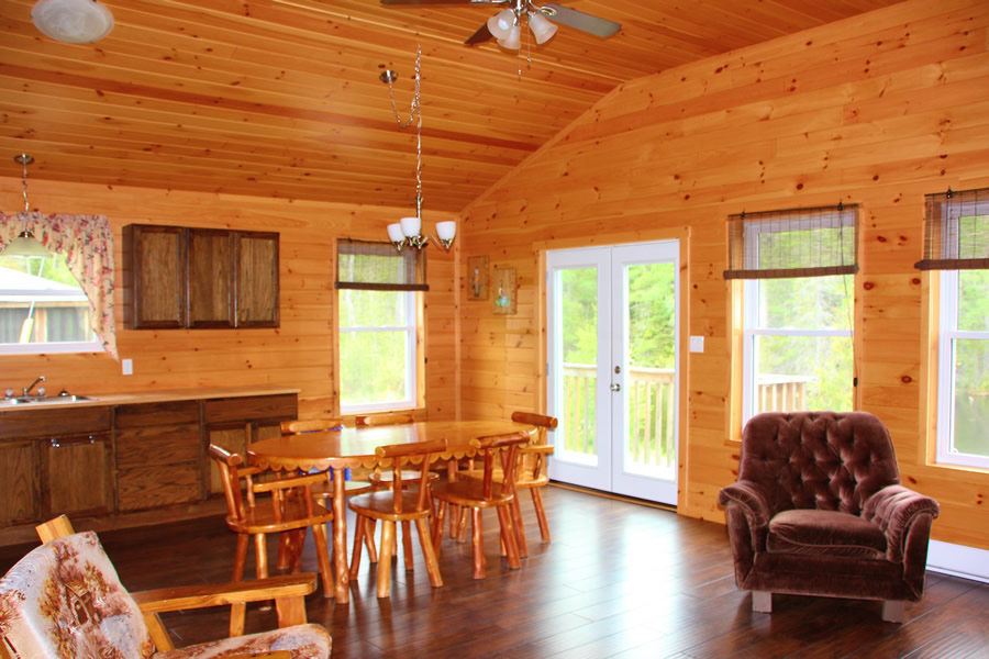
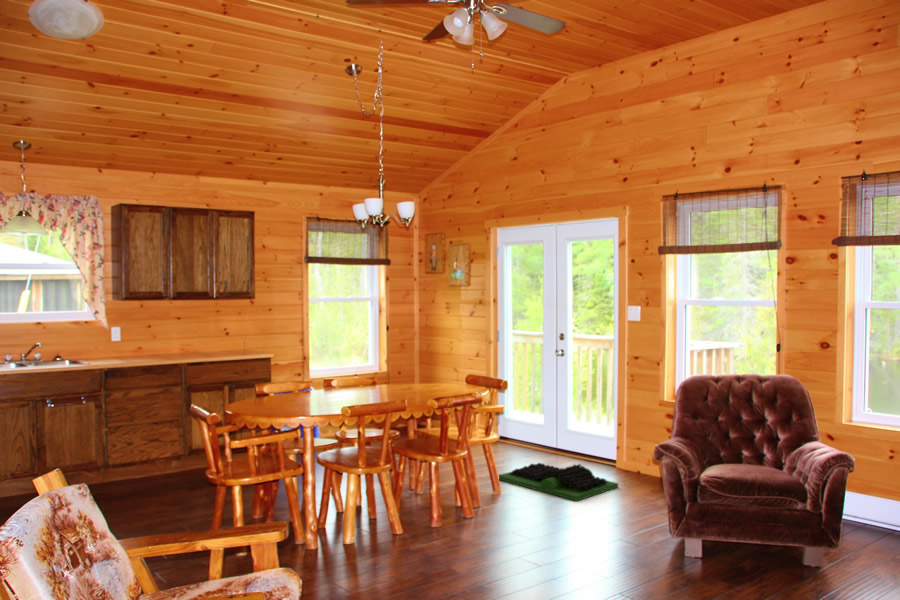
+ doormat [498,462,619,502]
